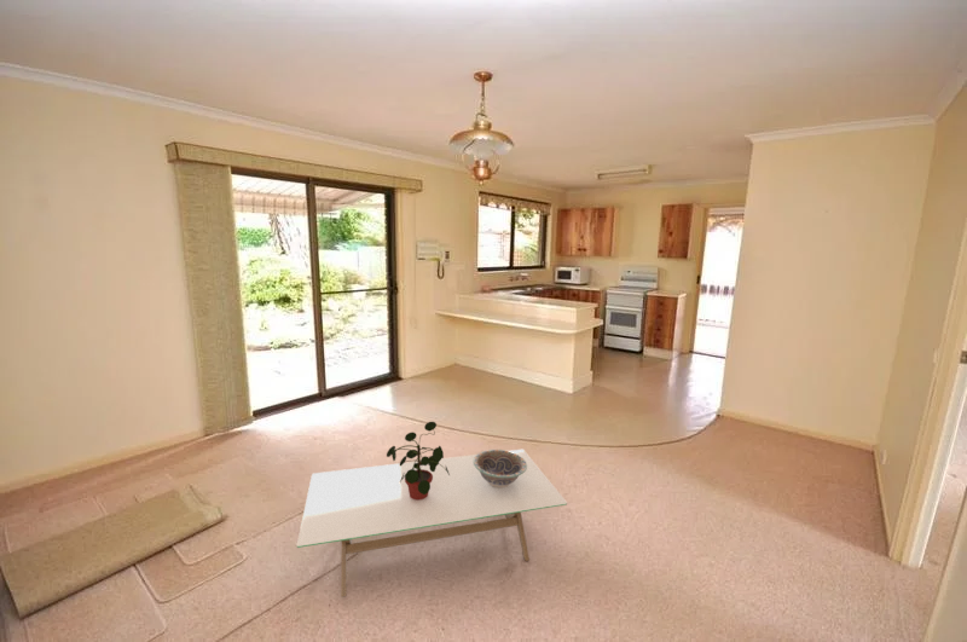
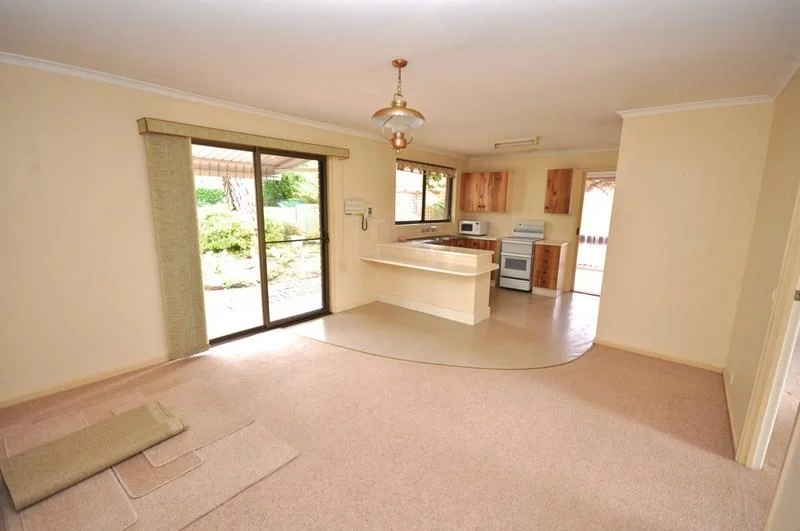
- coffee table [296,449,568,598]
- potted plant [386,421,450,501]
- decorative bowl [473,449,527,487]
